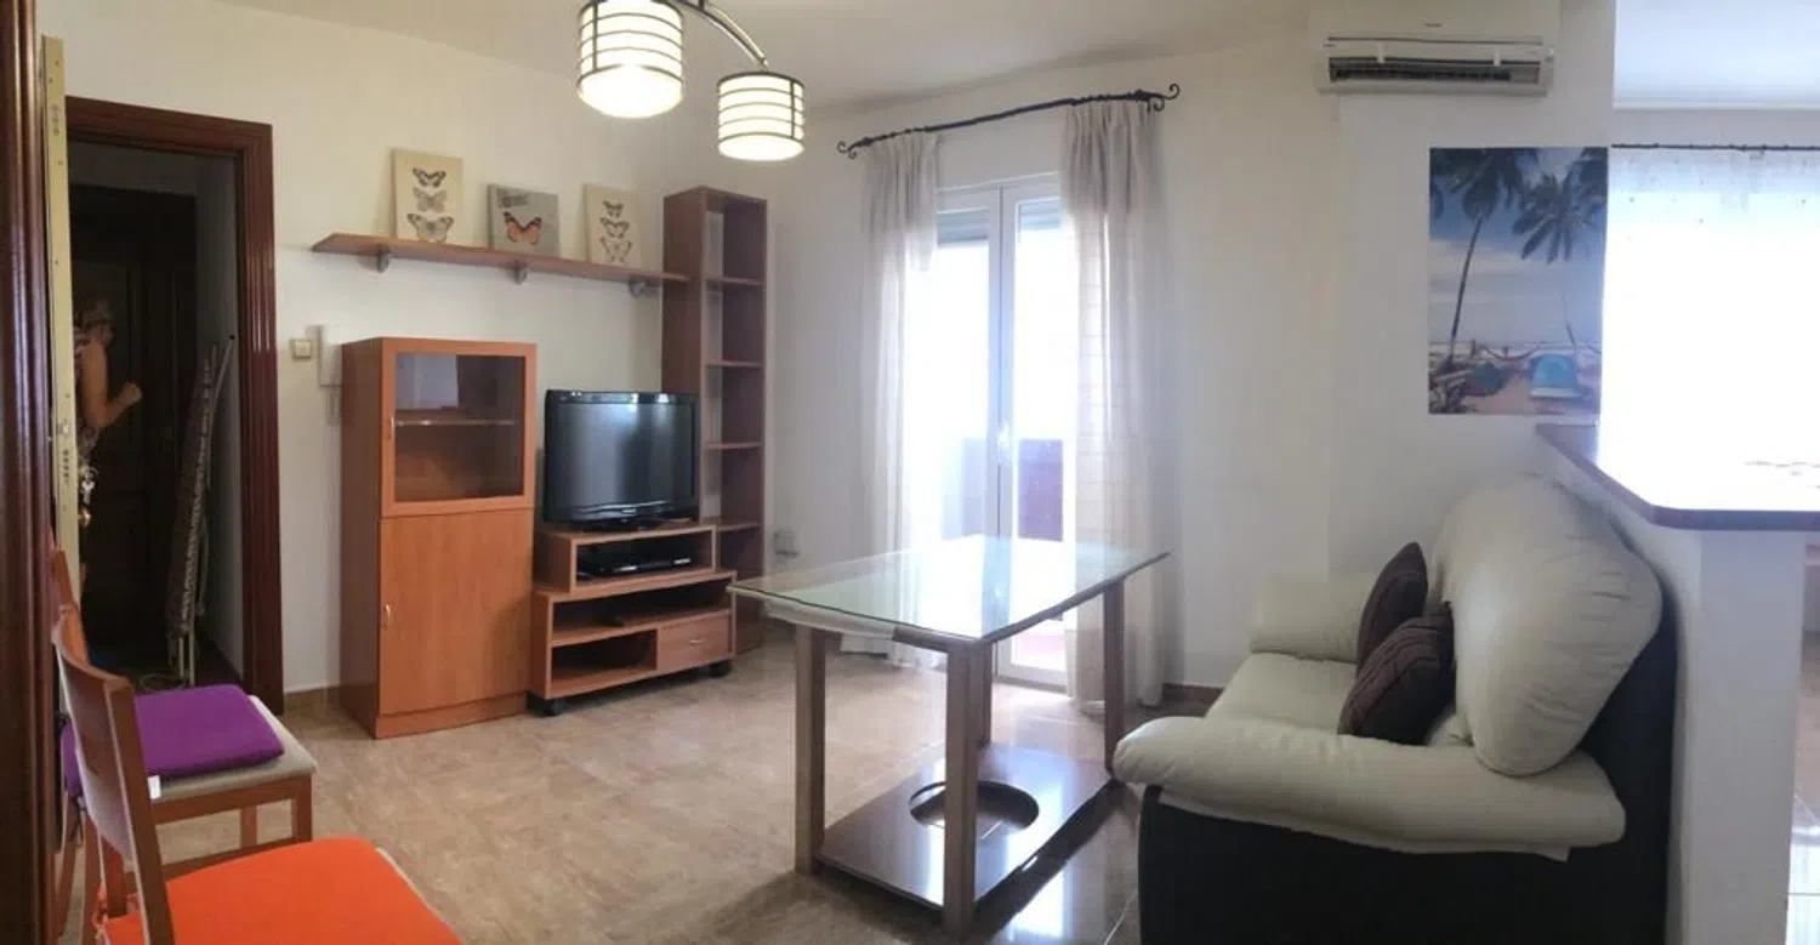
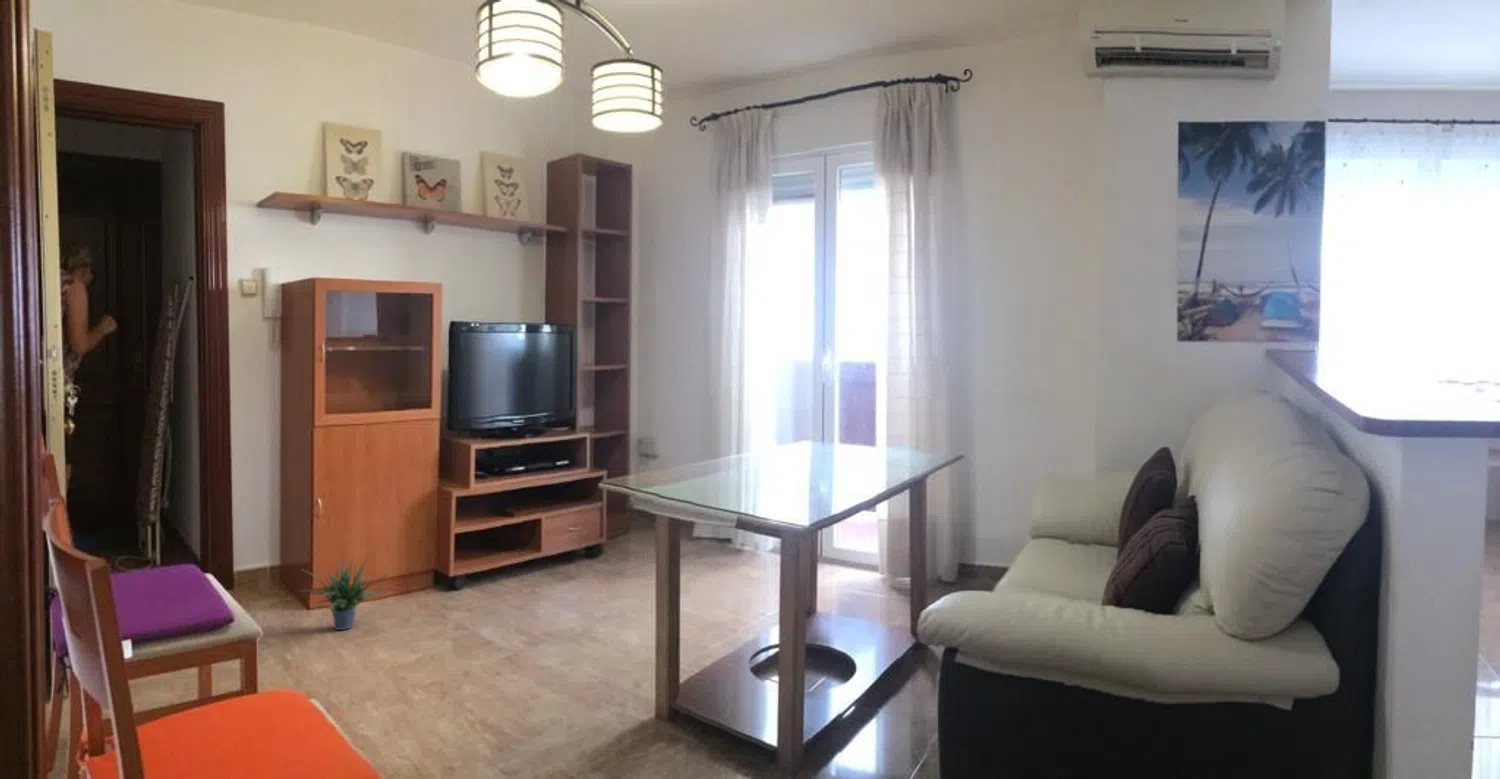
+ potted plant [297,544,391,631]
